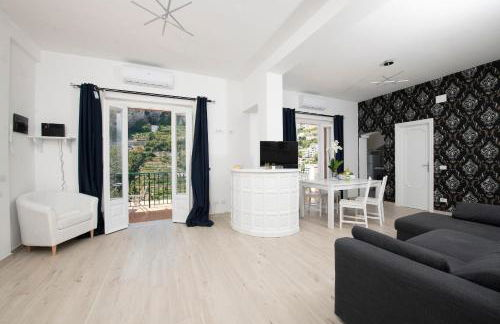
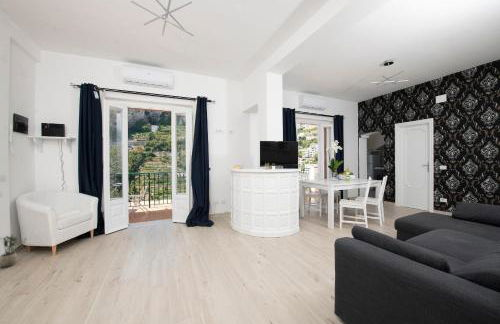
+ potted plant [0,233,28,269]
